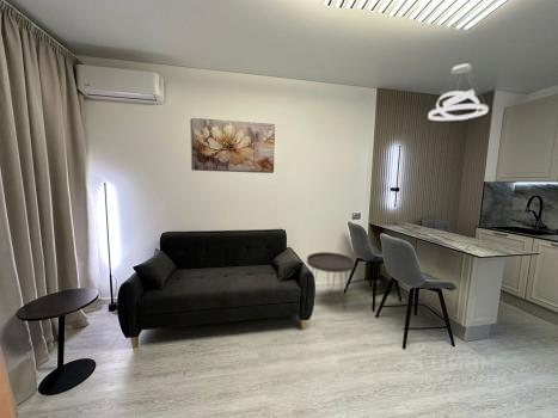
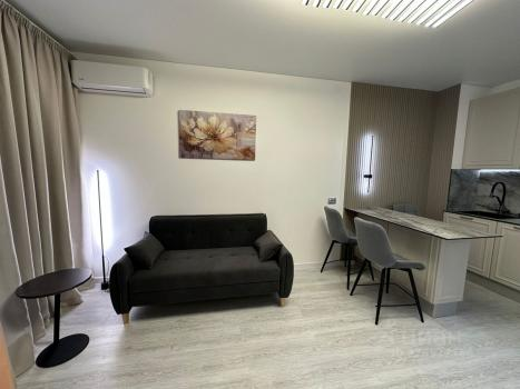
- side table [306,251,356,309]
- pendant light [427,63,490,122]
